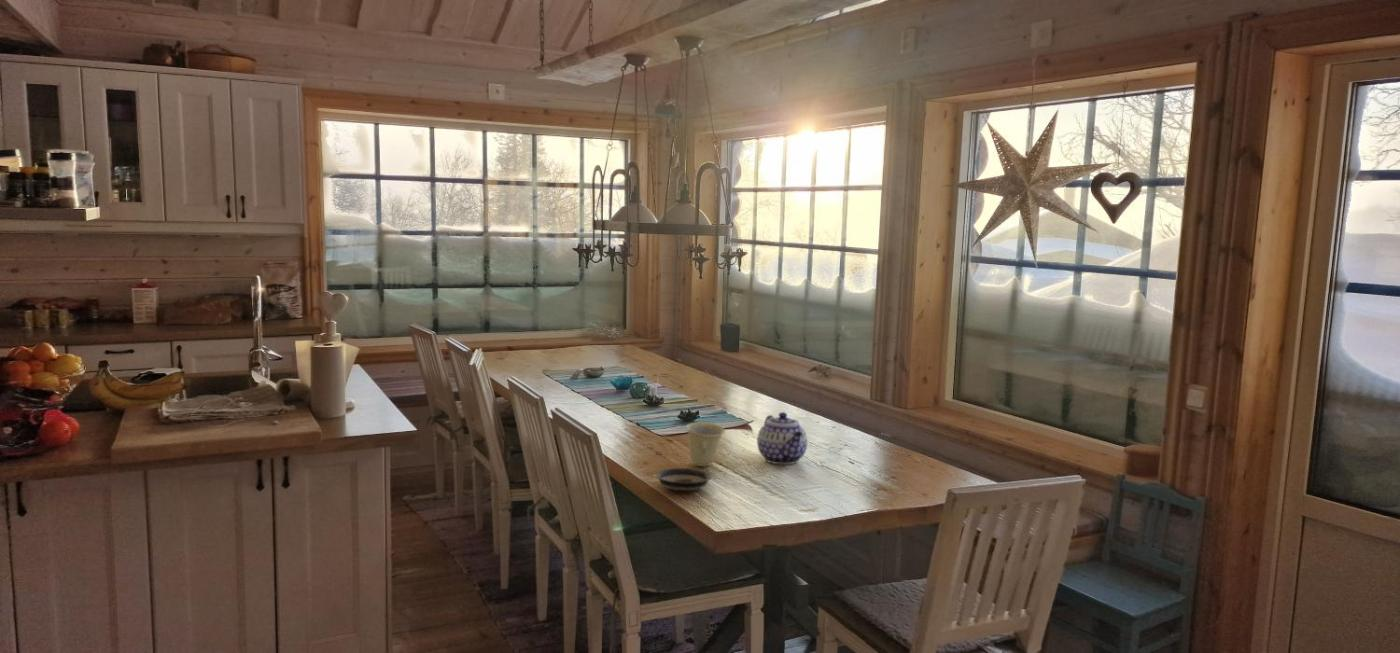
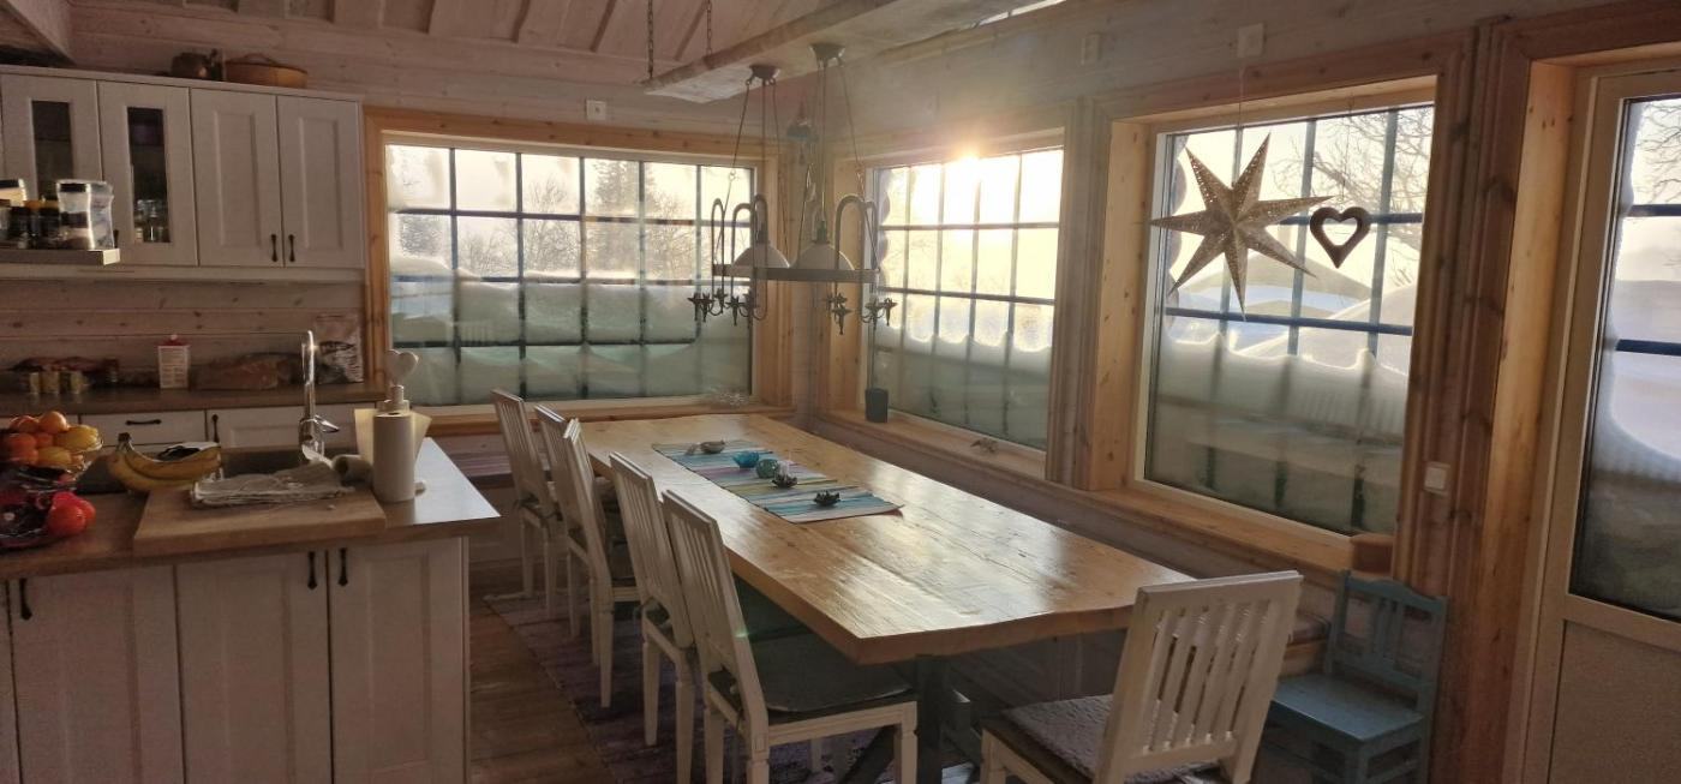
- saucer [655,467,712,492]
- teapot [756,411,808,465]
- cup [685,421,726,467]
